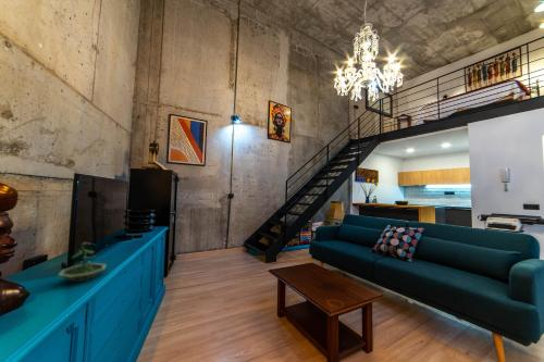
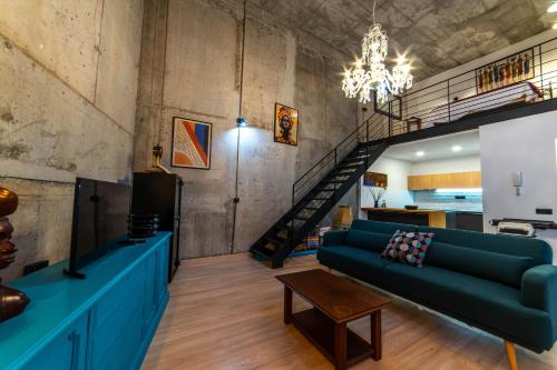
- terrarium [57,241,108,283]
